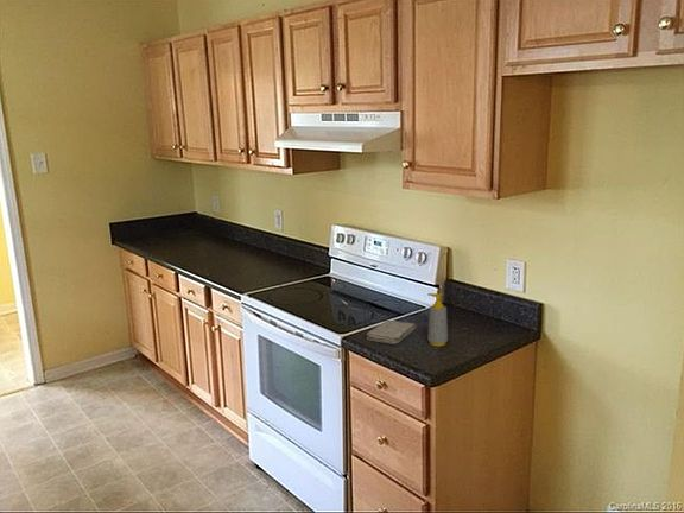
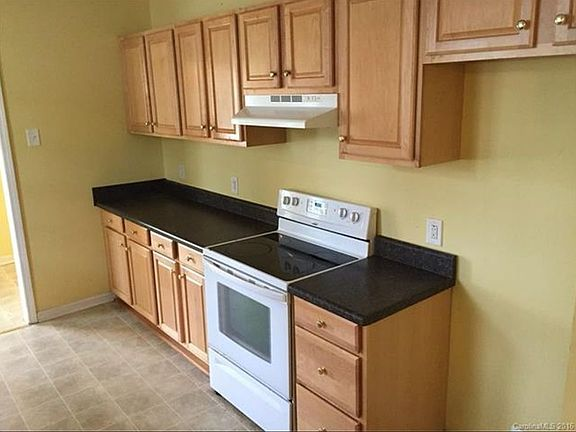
- soap bottle [426,292,449,347]
- washcloth [366,319,417,346]
